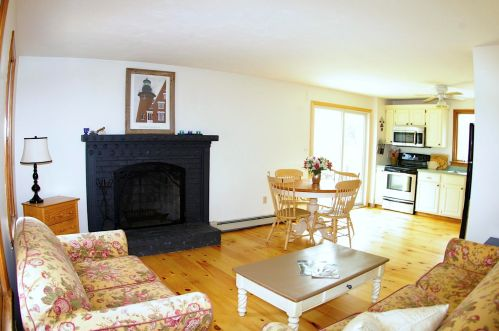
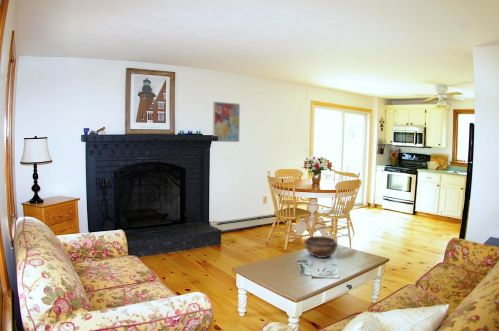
+ decorative bowl [303,235,339,259]
+ wall art [212,100,241,143]
